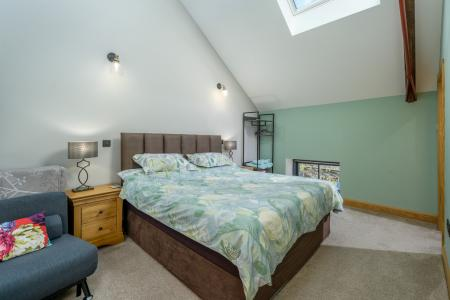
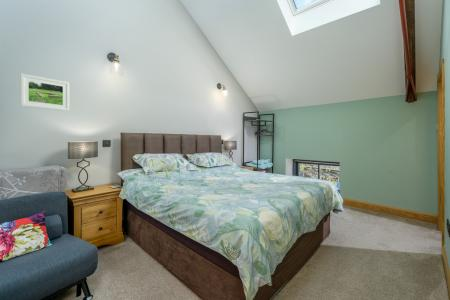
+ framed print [20,73,70,112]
